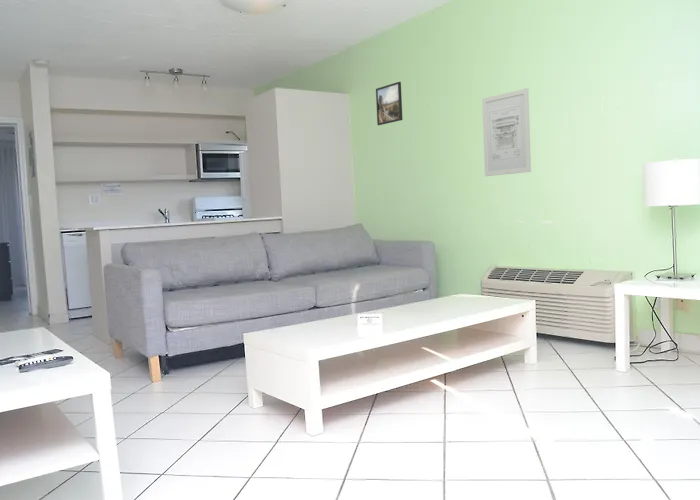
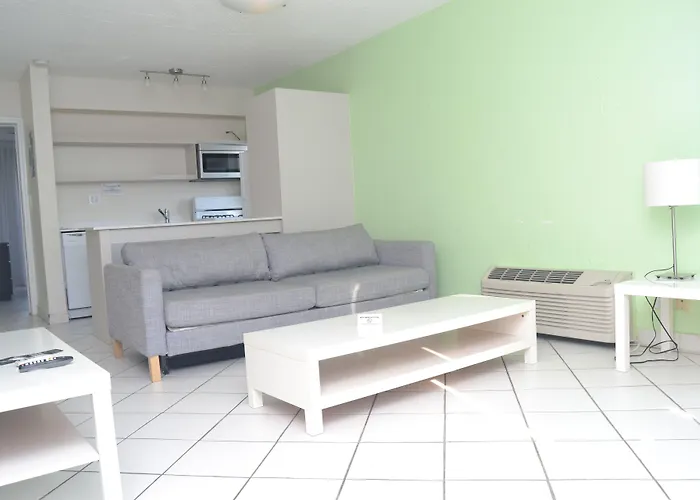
- wall art [481,87,532,177]
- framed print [375,81,404,126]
